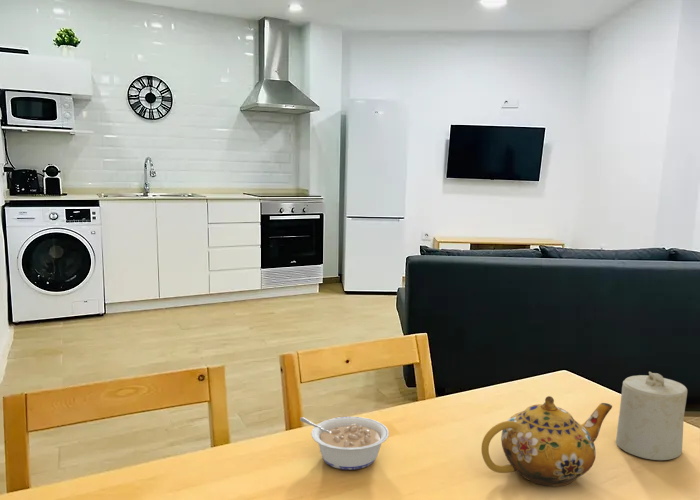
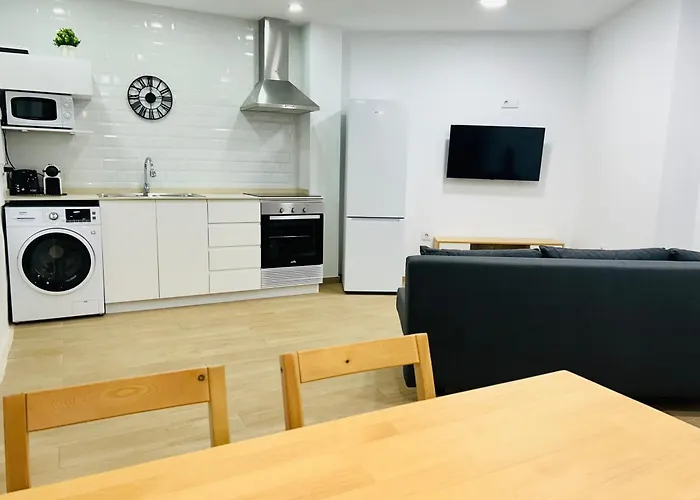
- legume [299,416,390,471]
- teapot [480,395,613,488]
- candle [615,371,688,461]
